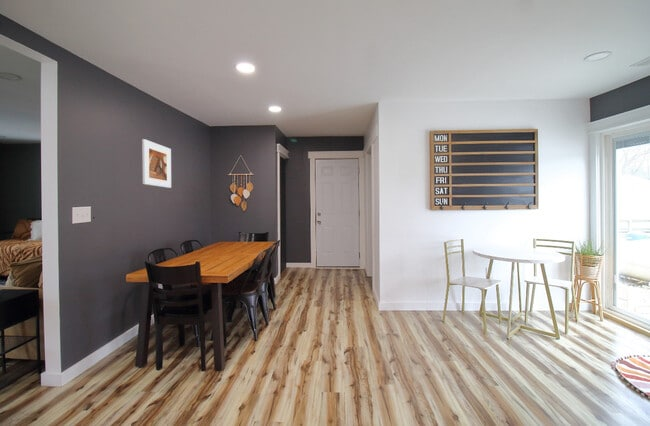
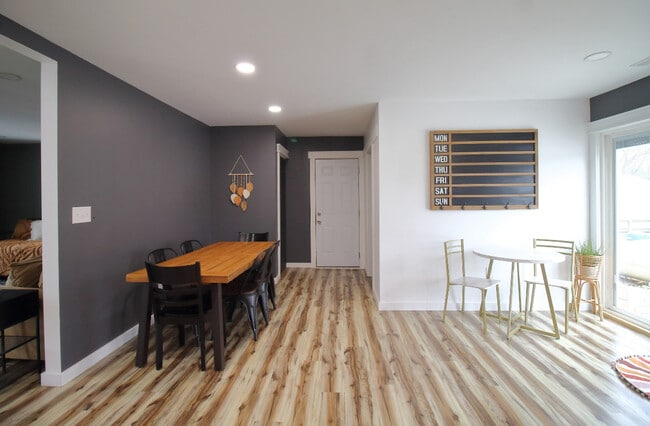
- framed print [141,138,172,189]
